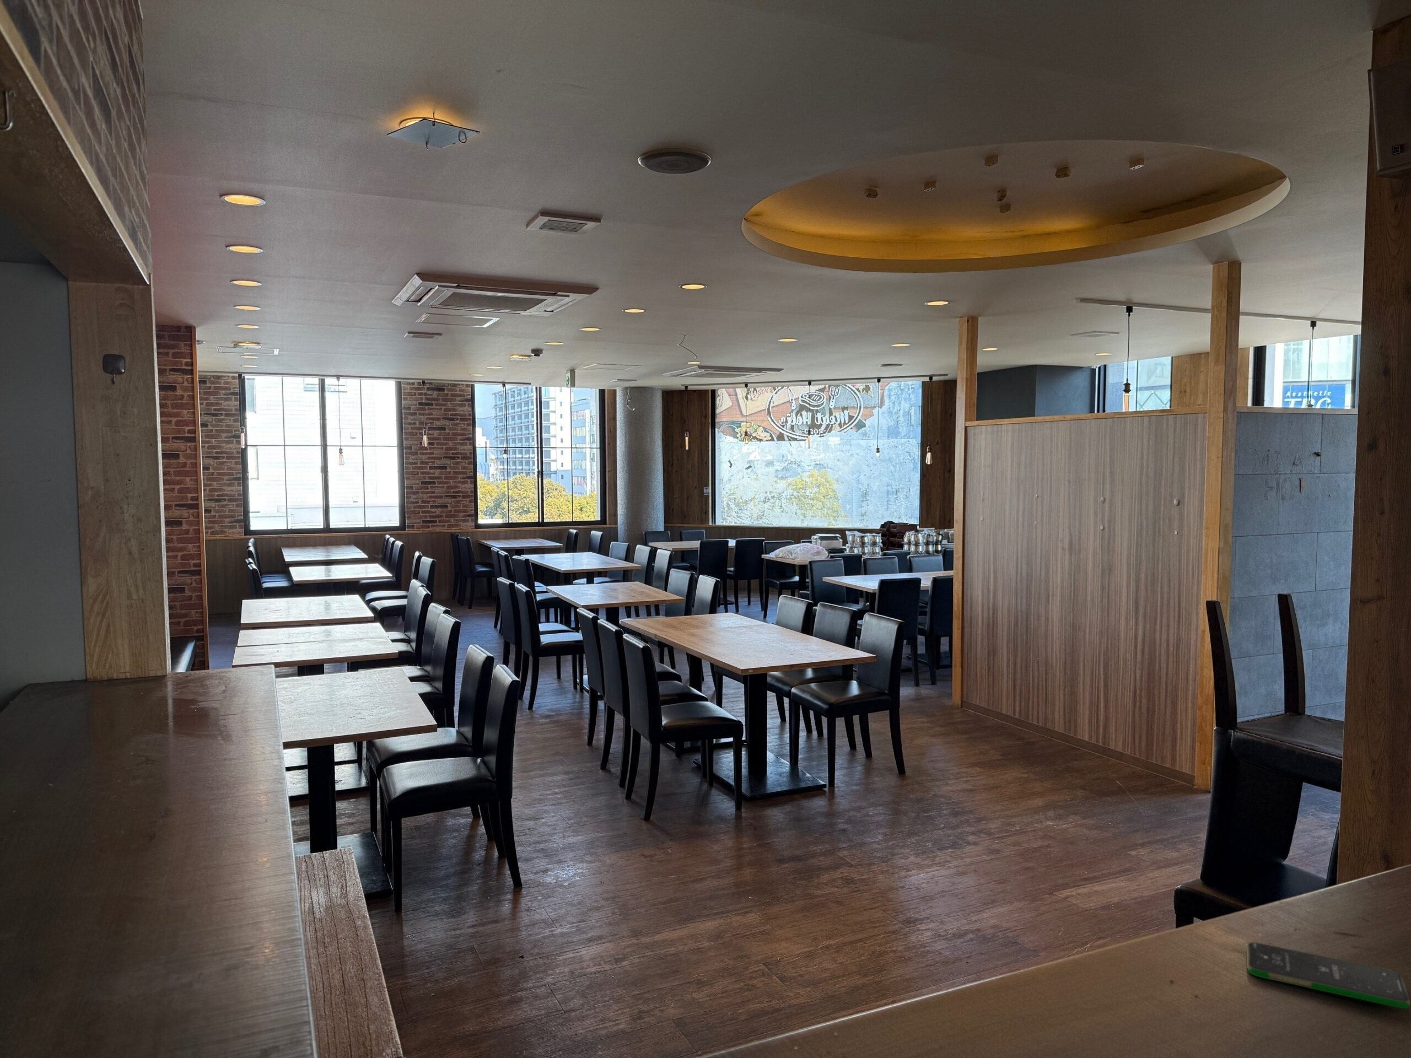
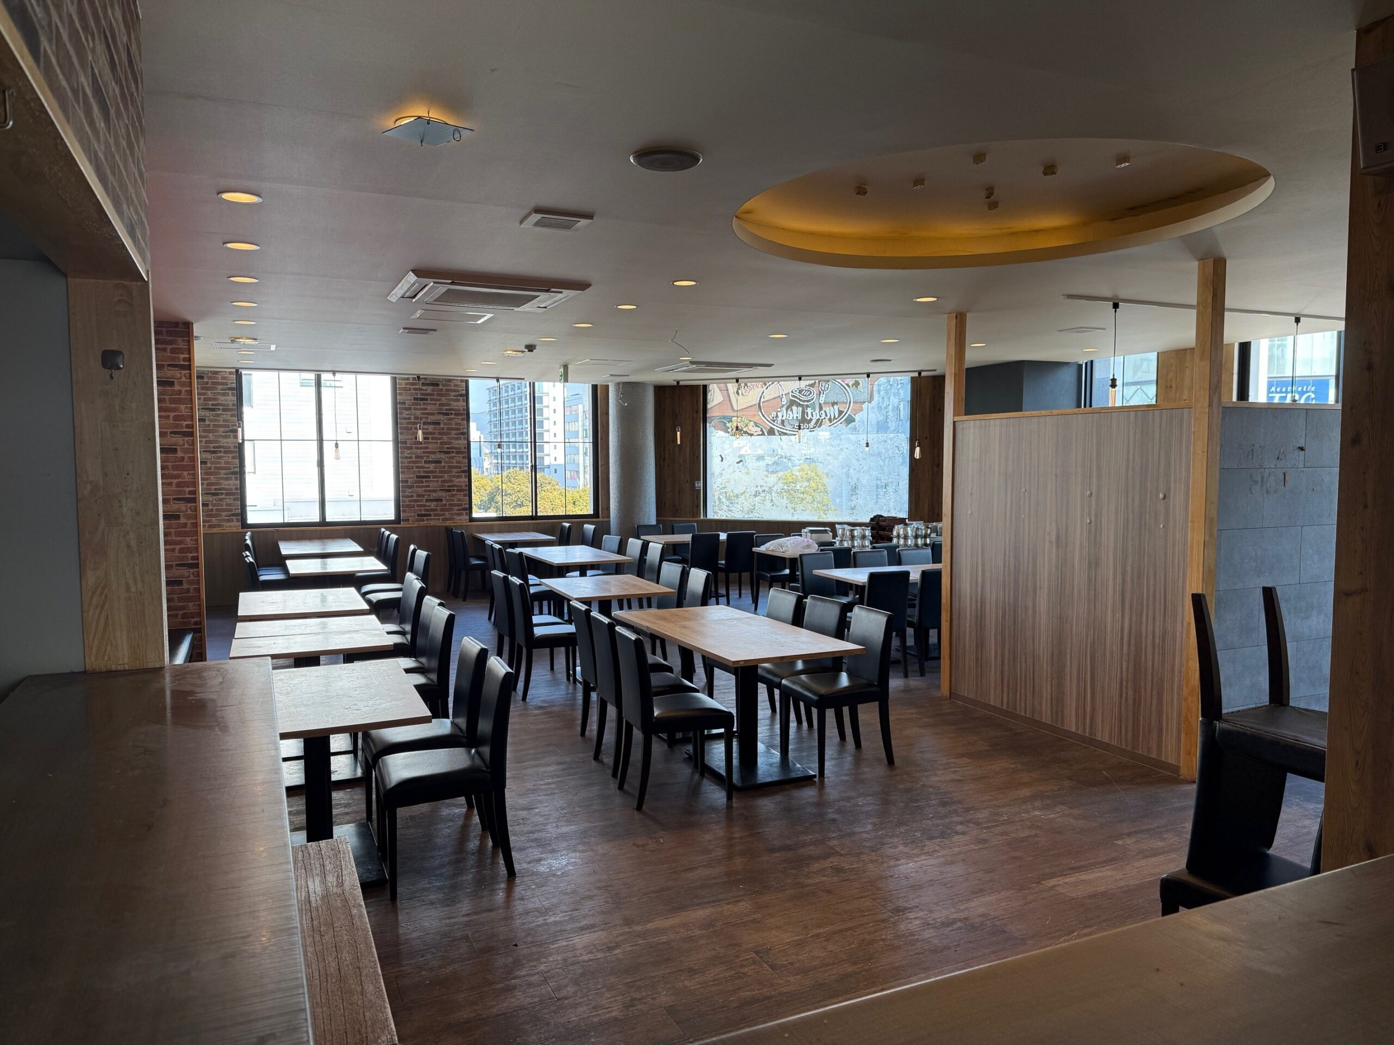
- smartphone [1247,941,1411,1009]
